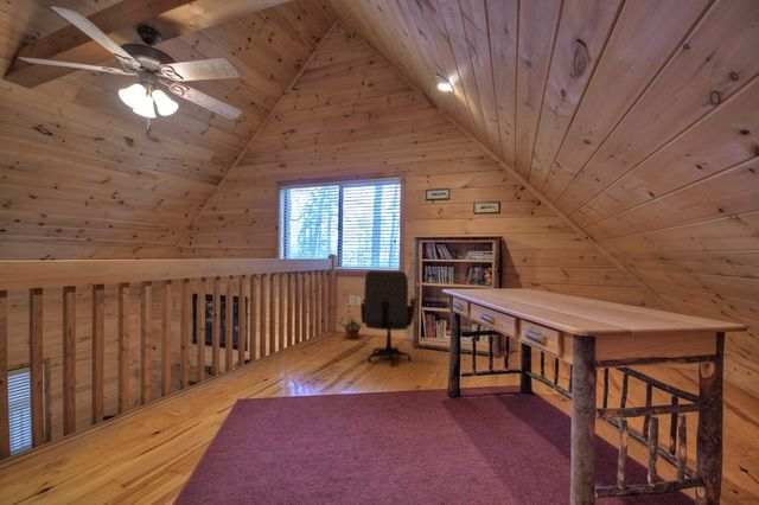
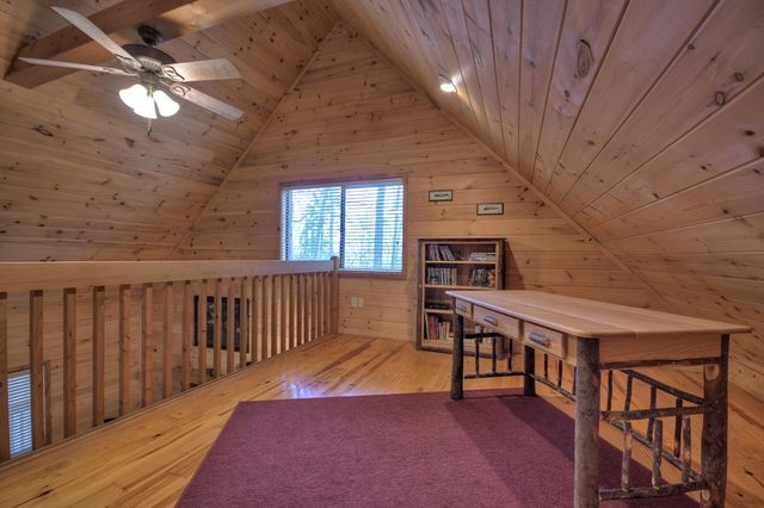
- office chair [359,269,416,367]
- potted plant [338,315,365,339]
